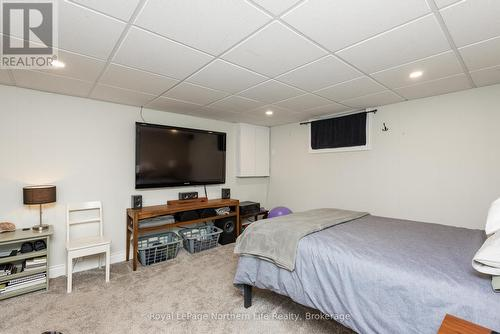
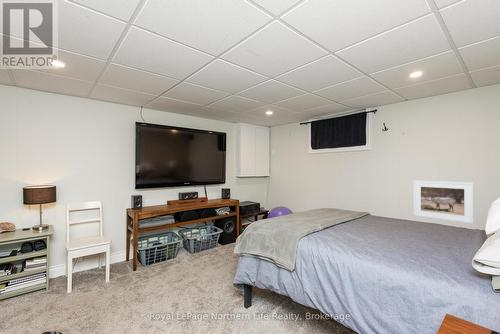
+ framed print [413,180,475,224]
